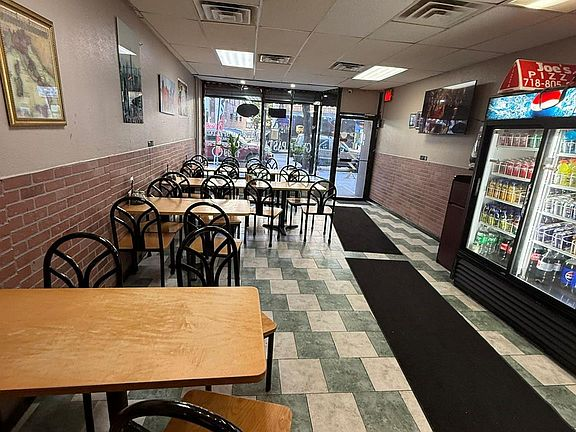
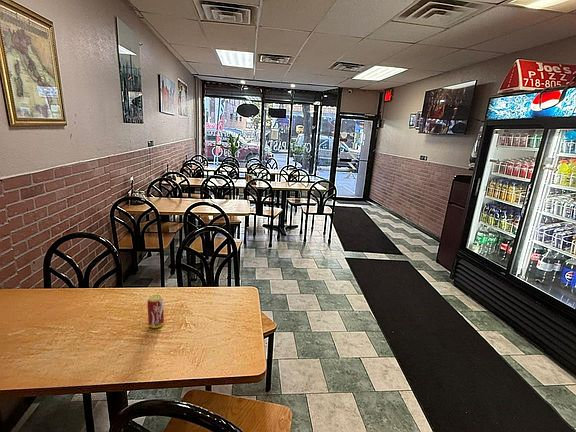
+ beverage can [147,294,165,329]
